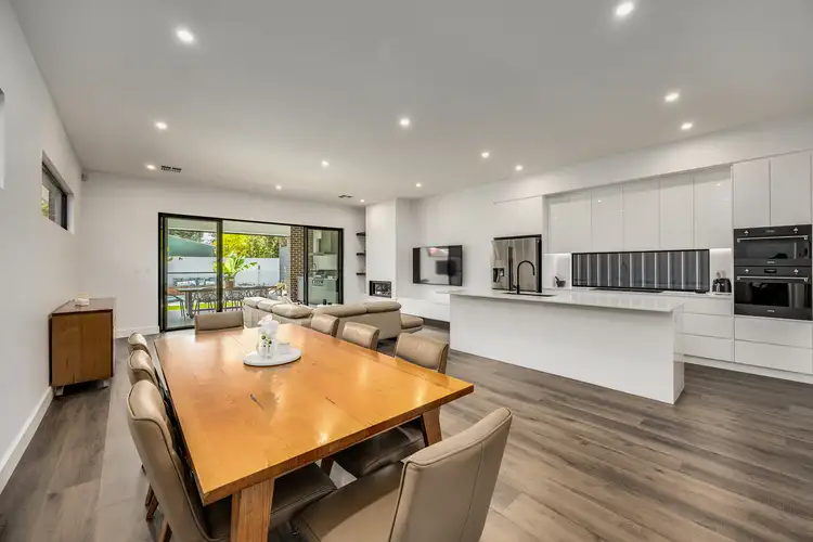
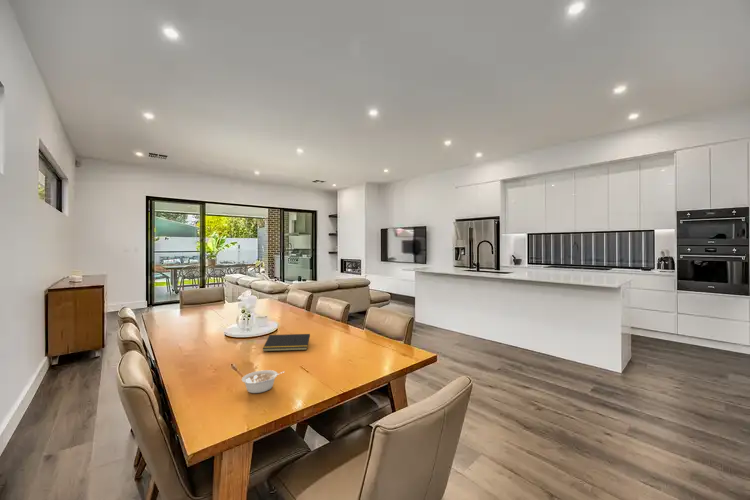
+ notepad [262,333,311,352]
+ legume [241,369,286,394]
